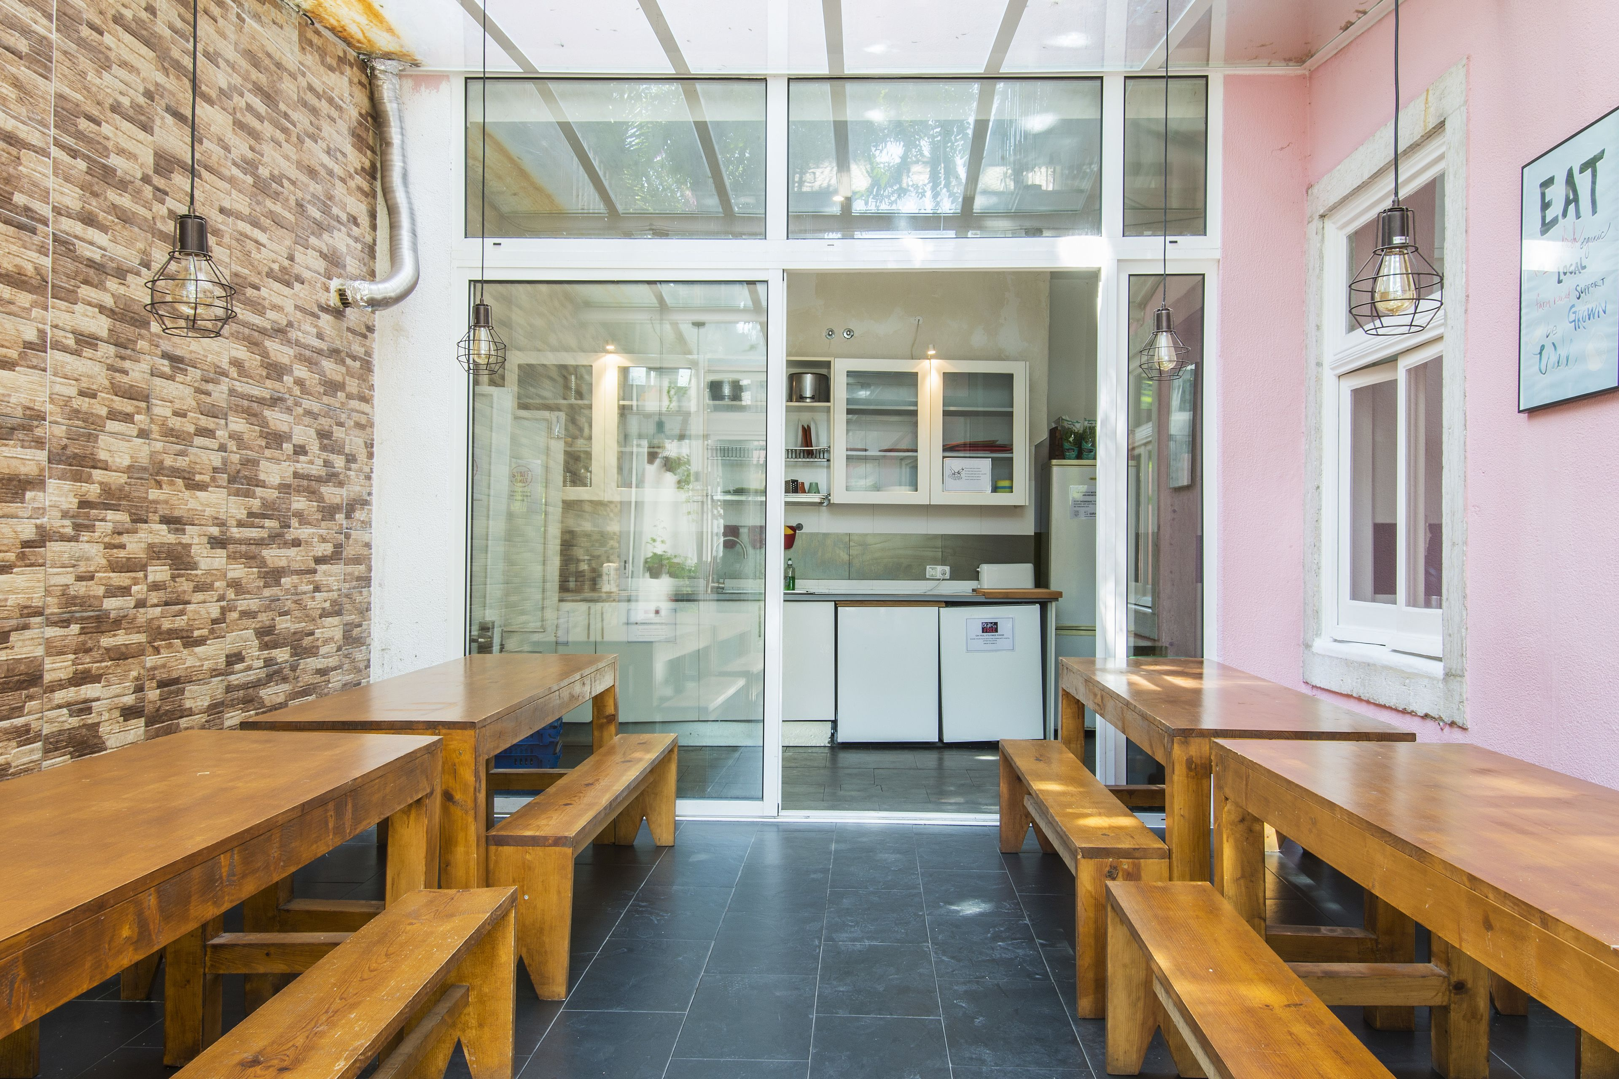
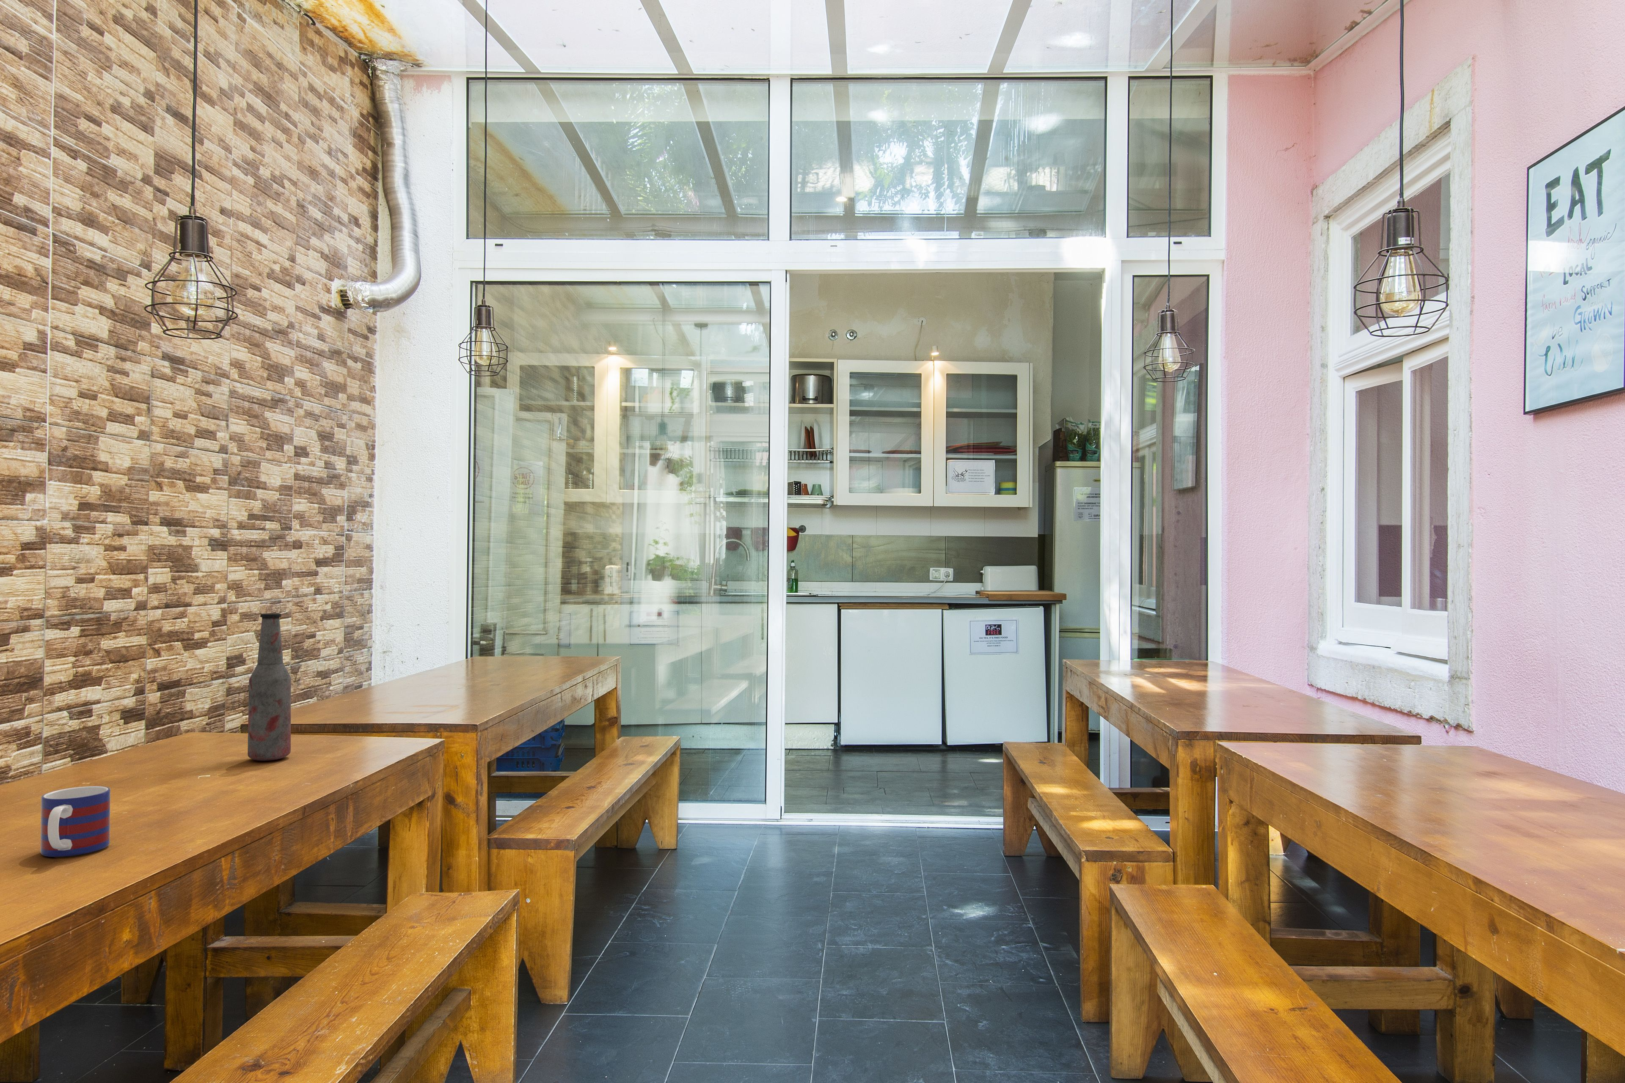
+ bottle [247,613,291,761]
+ mug [40,786,111,857]
